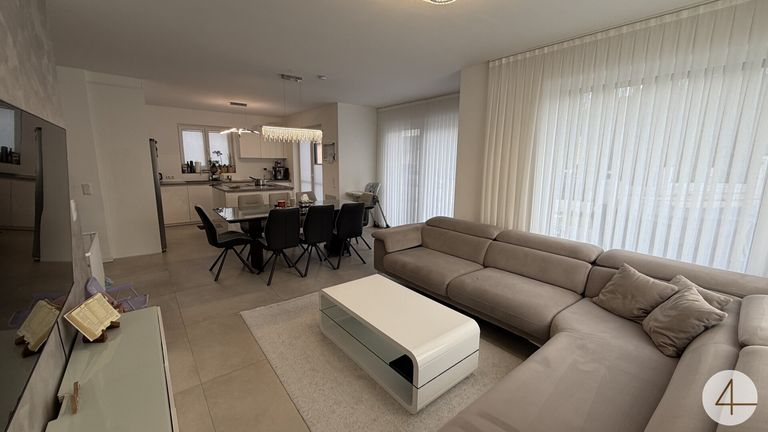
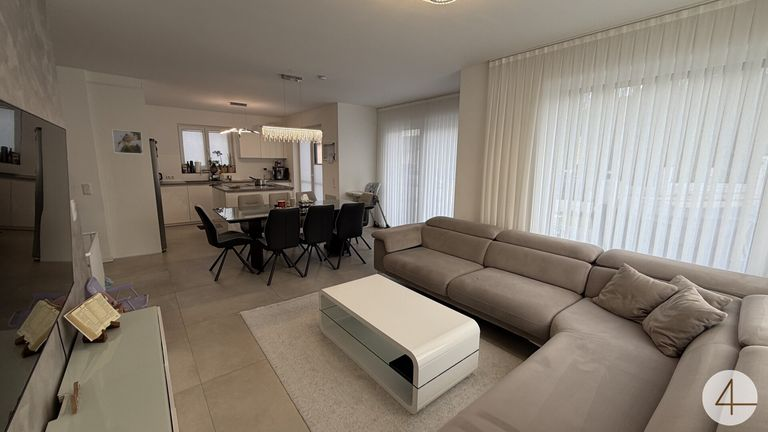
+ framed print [111,128,144,155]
